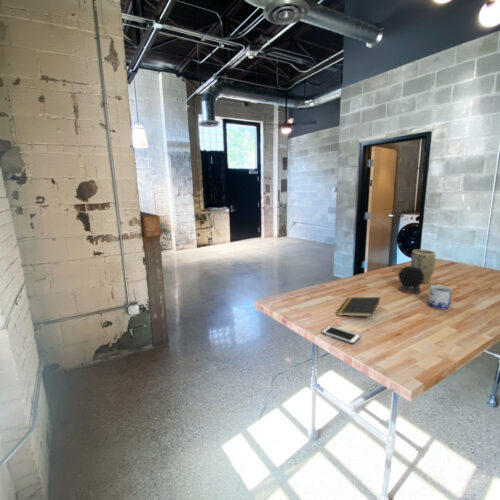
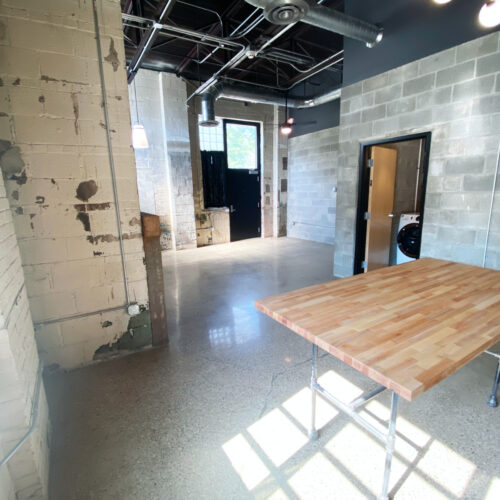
- mug [427,283,452,310]
- speaker [397,265,424,294]
- cell phone [321,325,361,345]
- notepad [335,296,381,317]
- plant pot [410,248,436,284]
